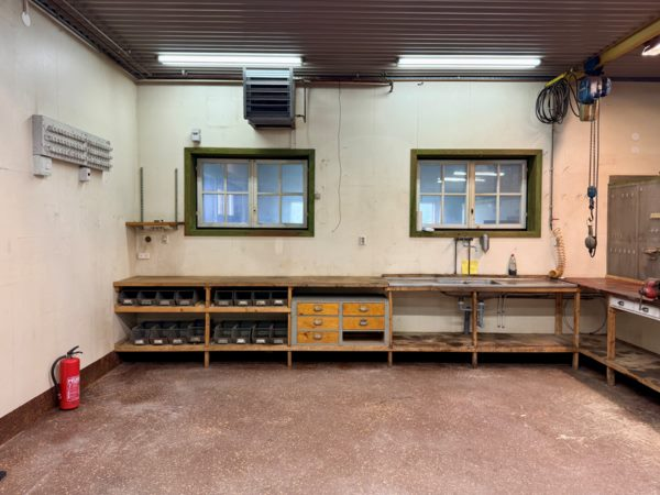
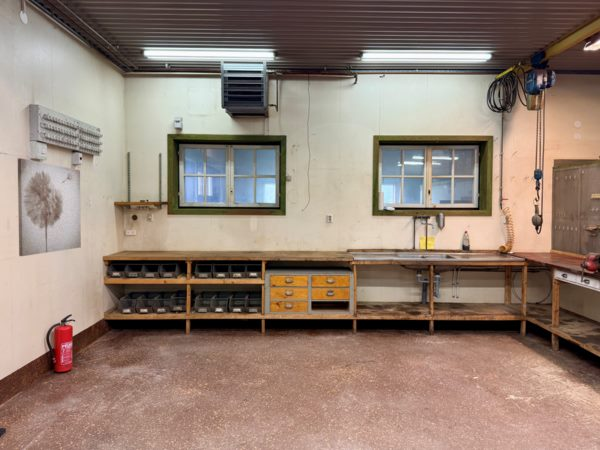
+ wall art [17,157,82,257]
